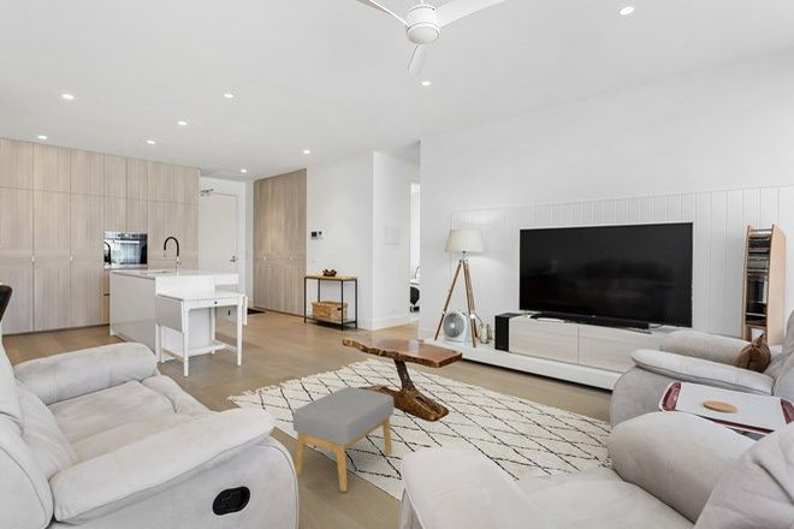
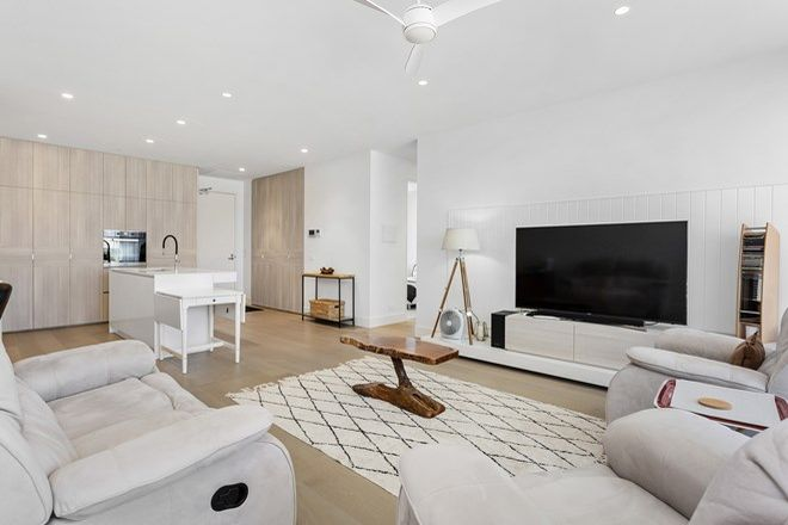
- footstool [292,386,395,493]
